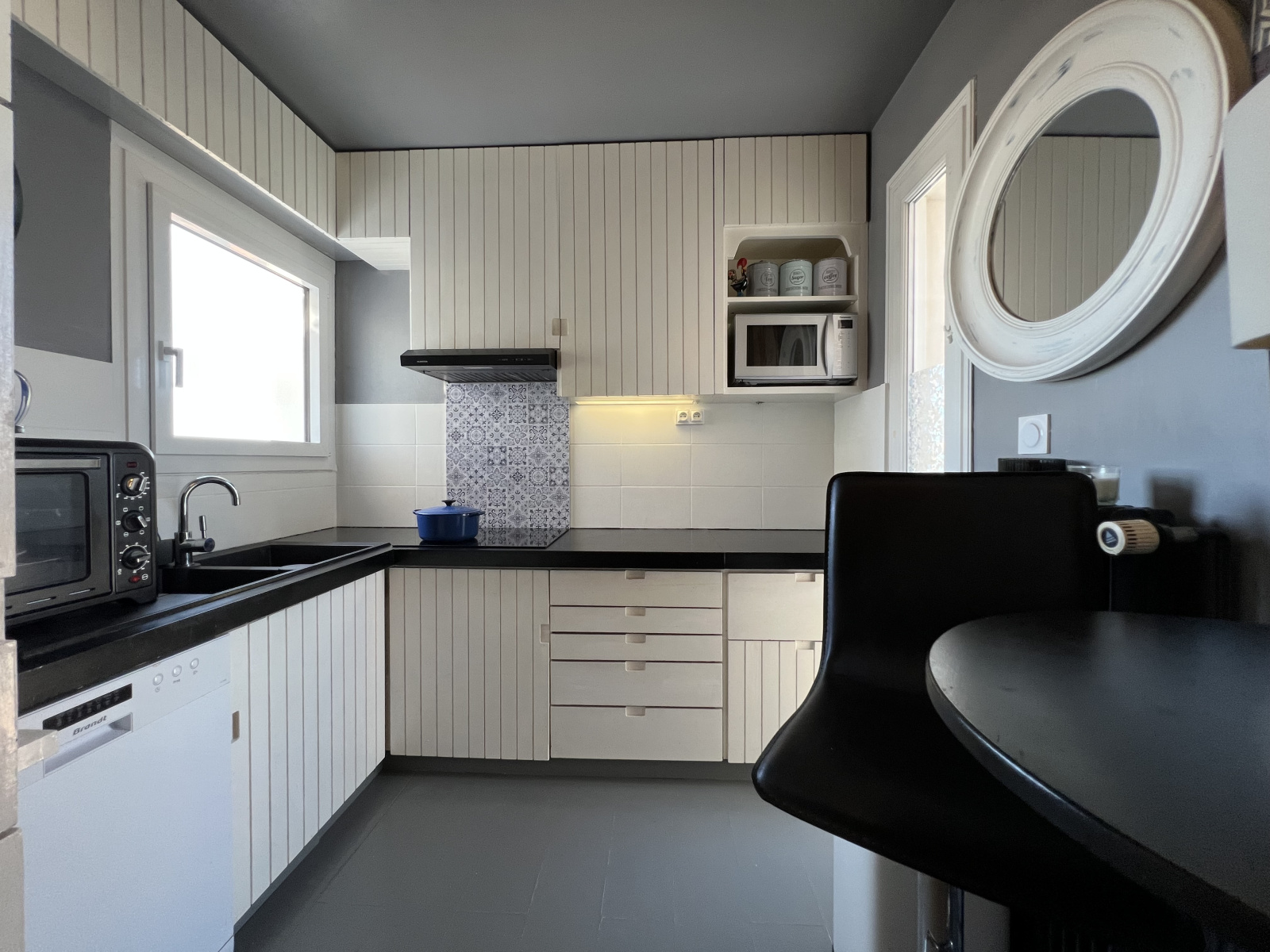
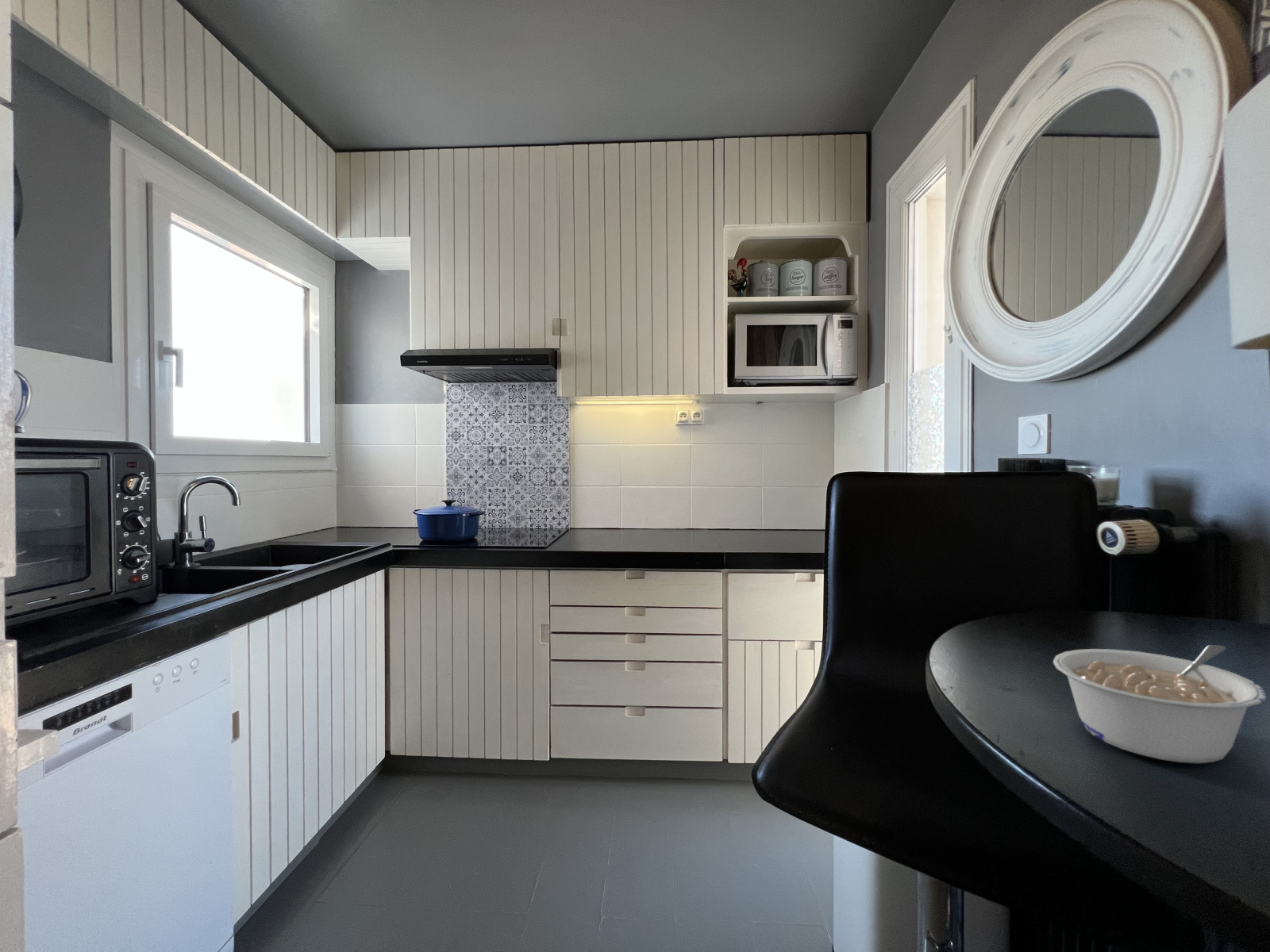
+ legume [1053,644,1268,764]
